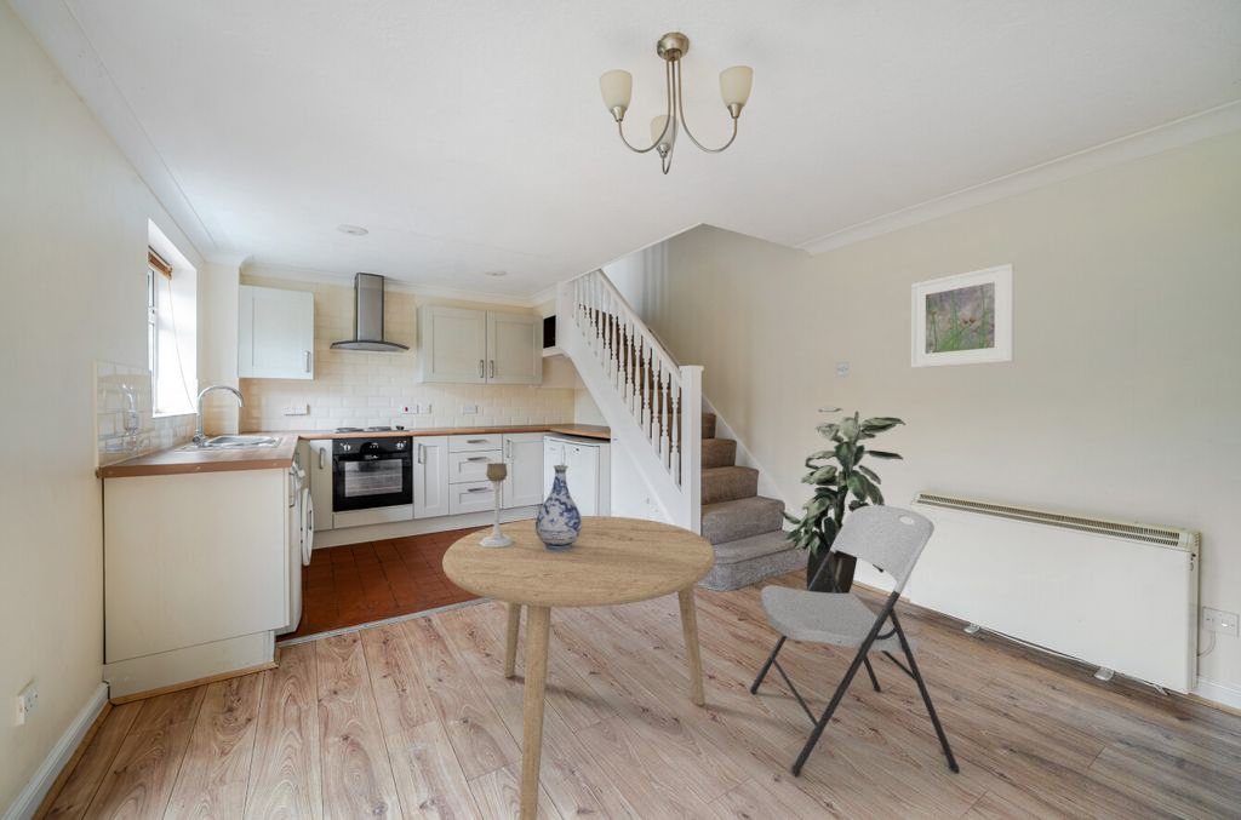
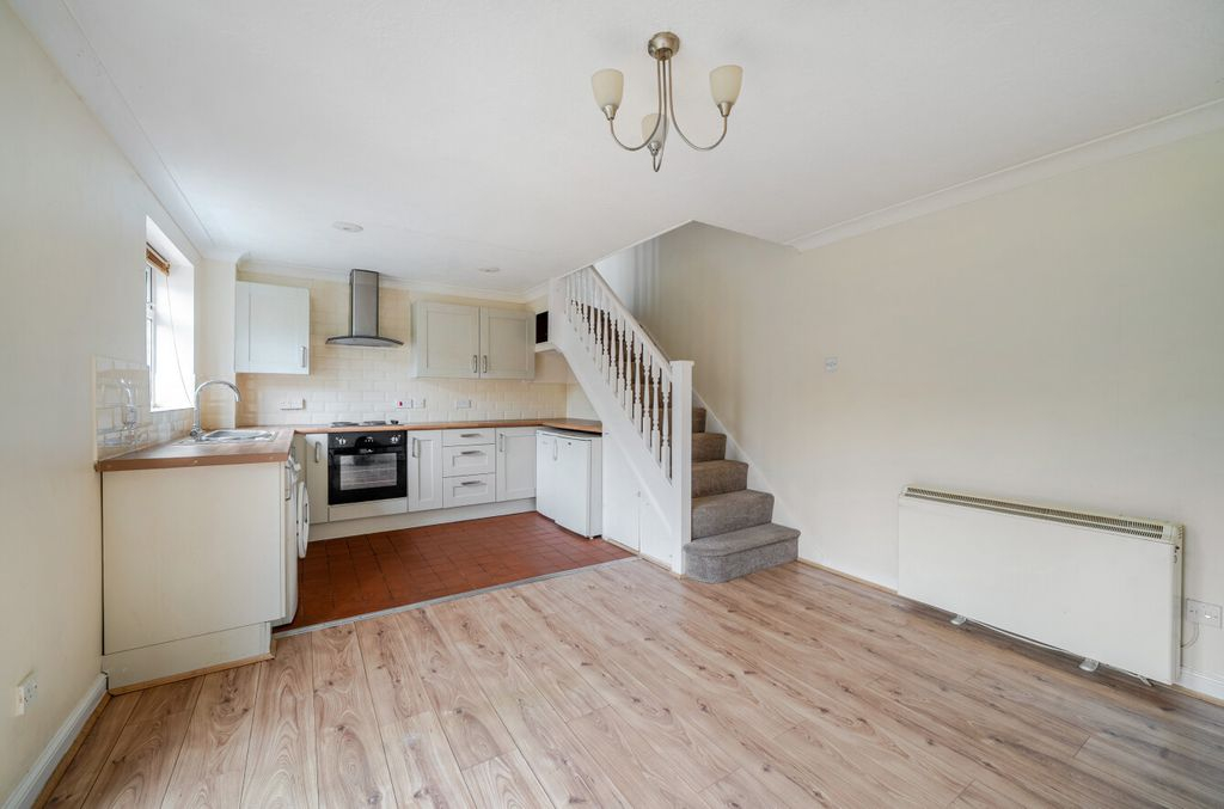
- candle holder [480,461,513,547]
- dining table [441,515,717,820]
- indoor plant [778,406,907,594]
- vase [536,464,582,551]
- chair [749,504,960,778]
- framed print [910,263,1016,369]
